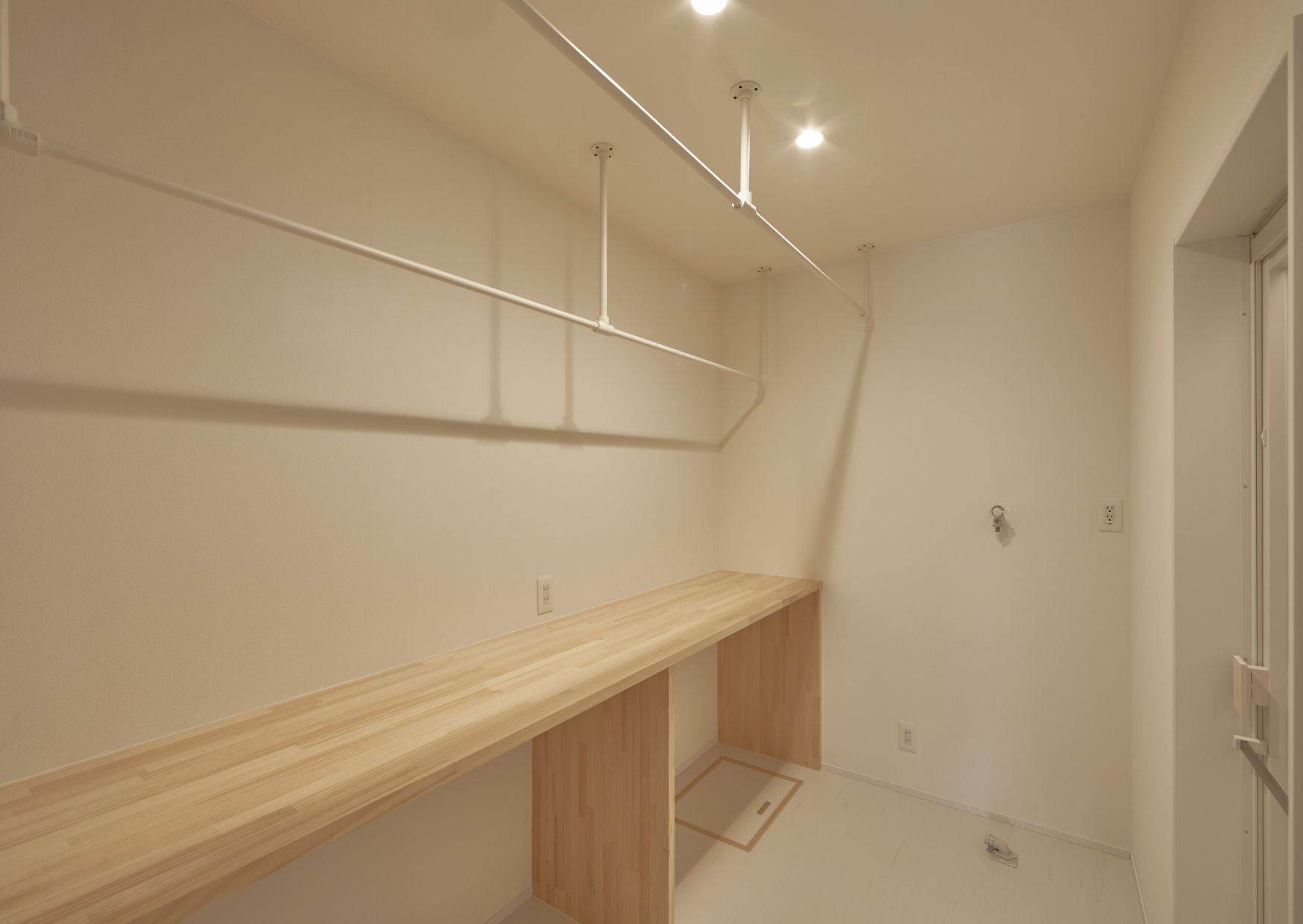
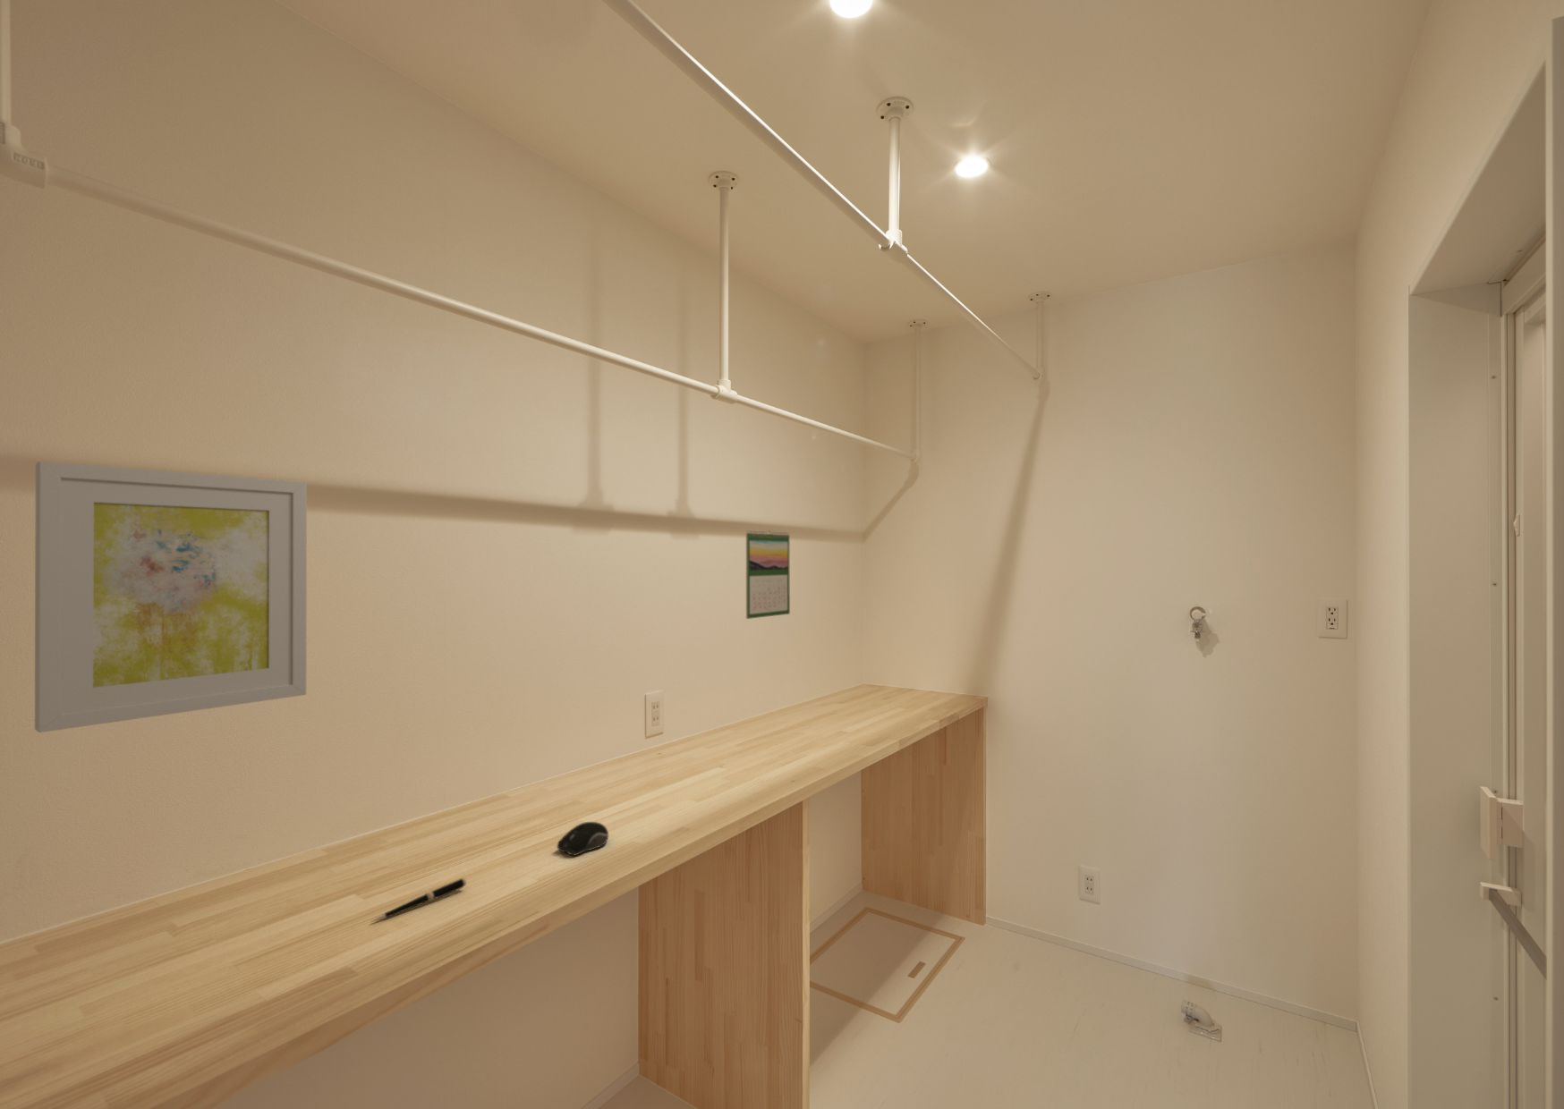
+ pen [371,877,467,923]
+ calendar [745,529,791,619]
+ computer mouse [557,821,610,857]
+ wall art [34,461,307,733]
